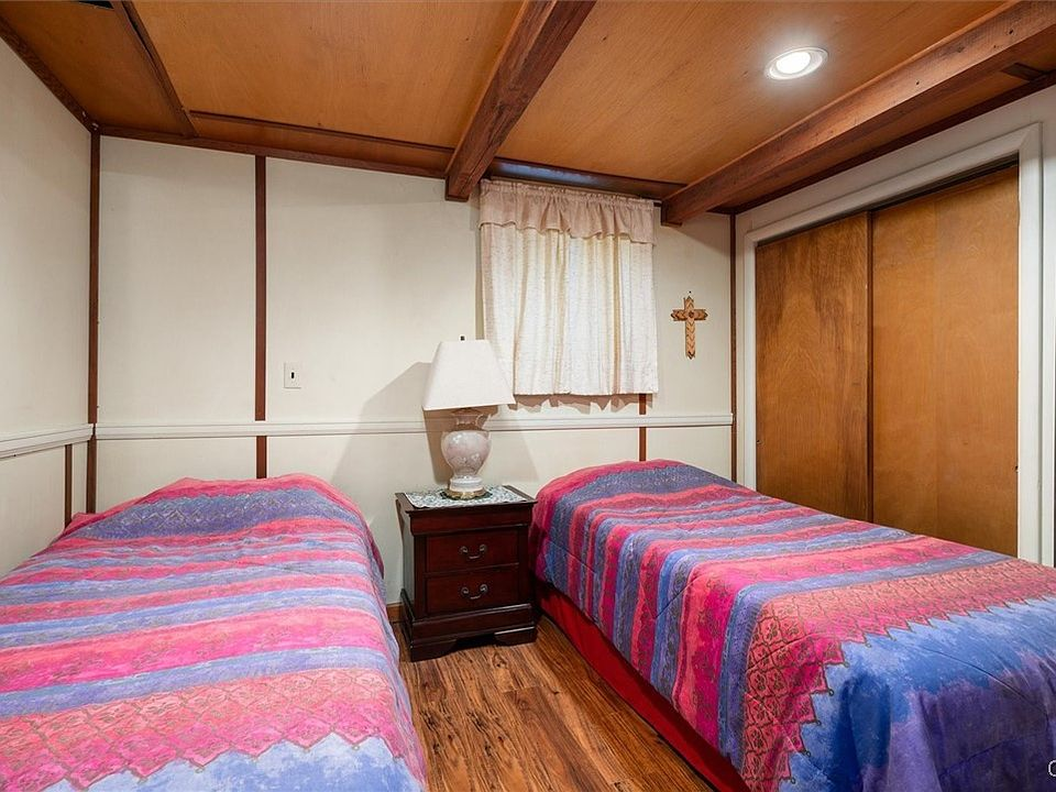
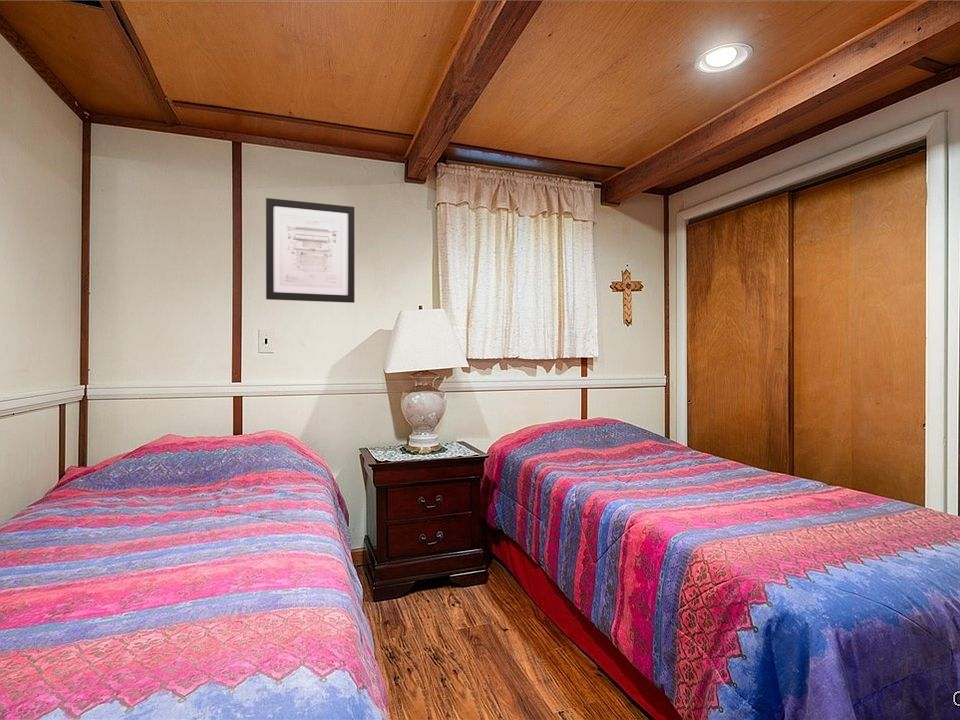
+ wall art [265,197,355,304]
